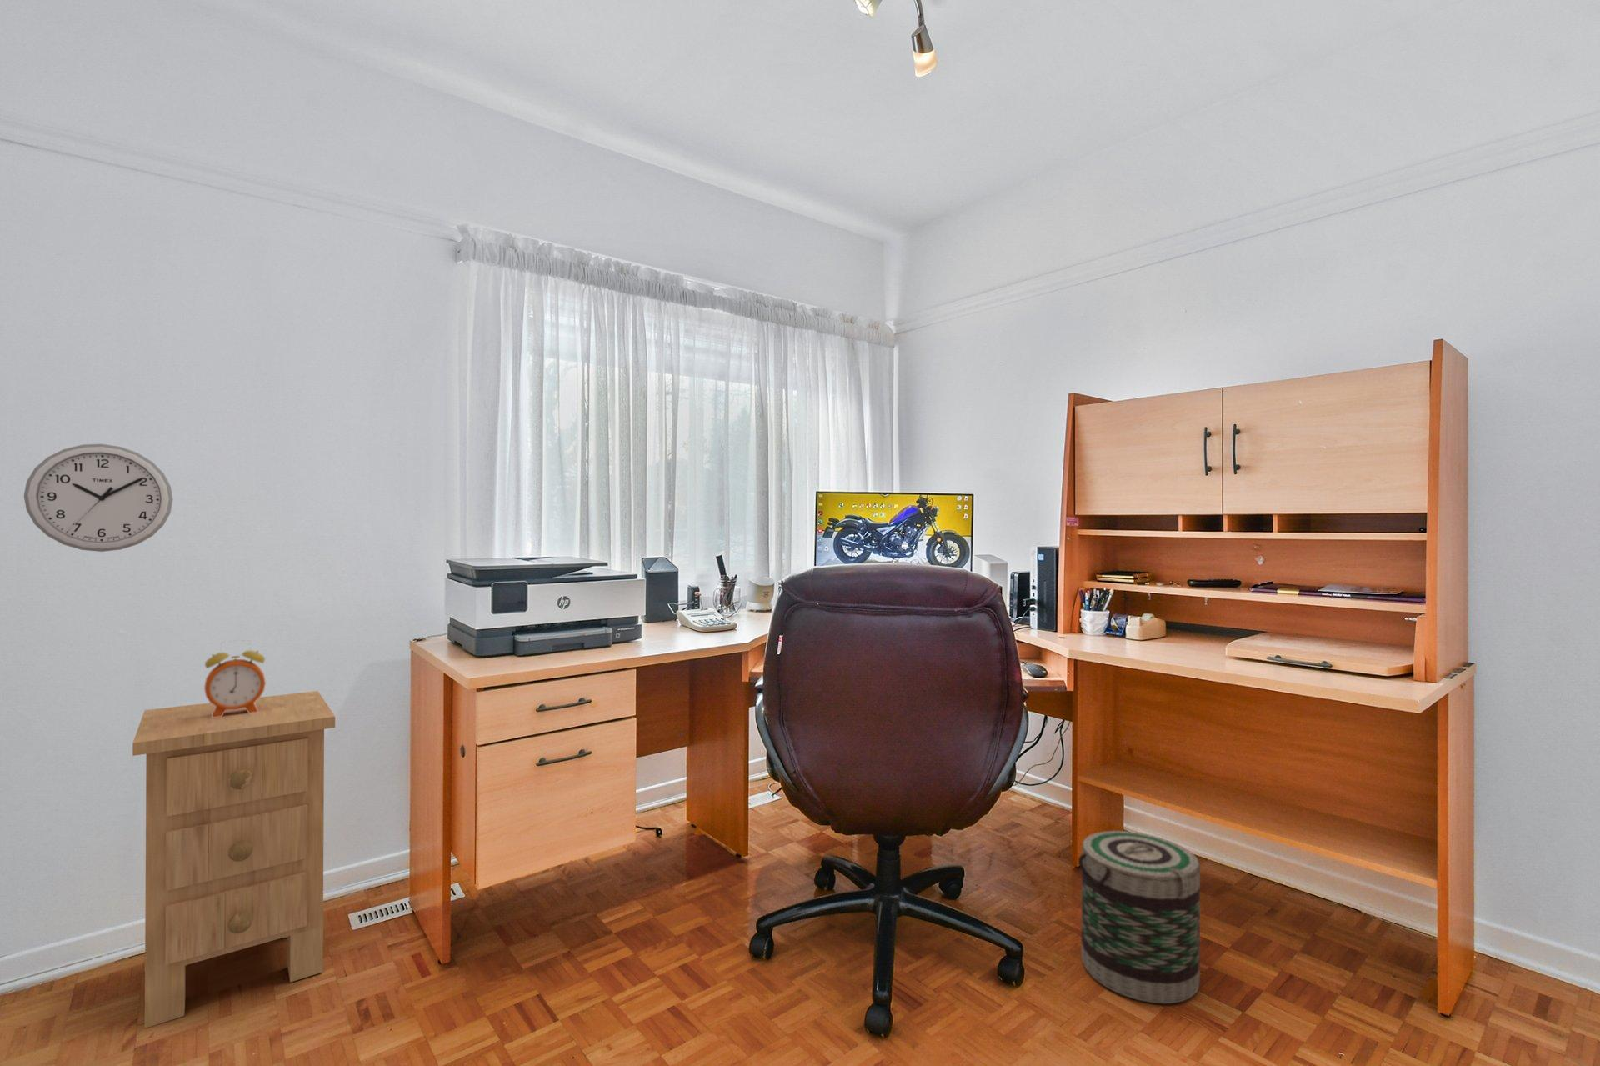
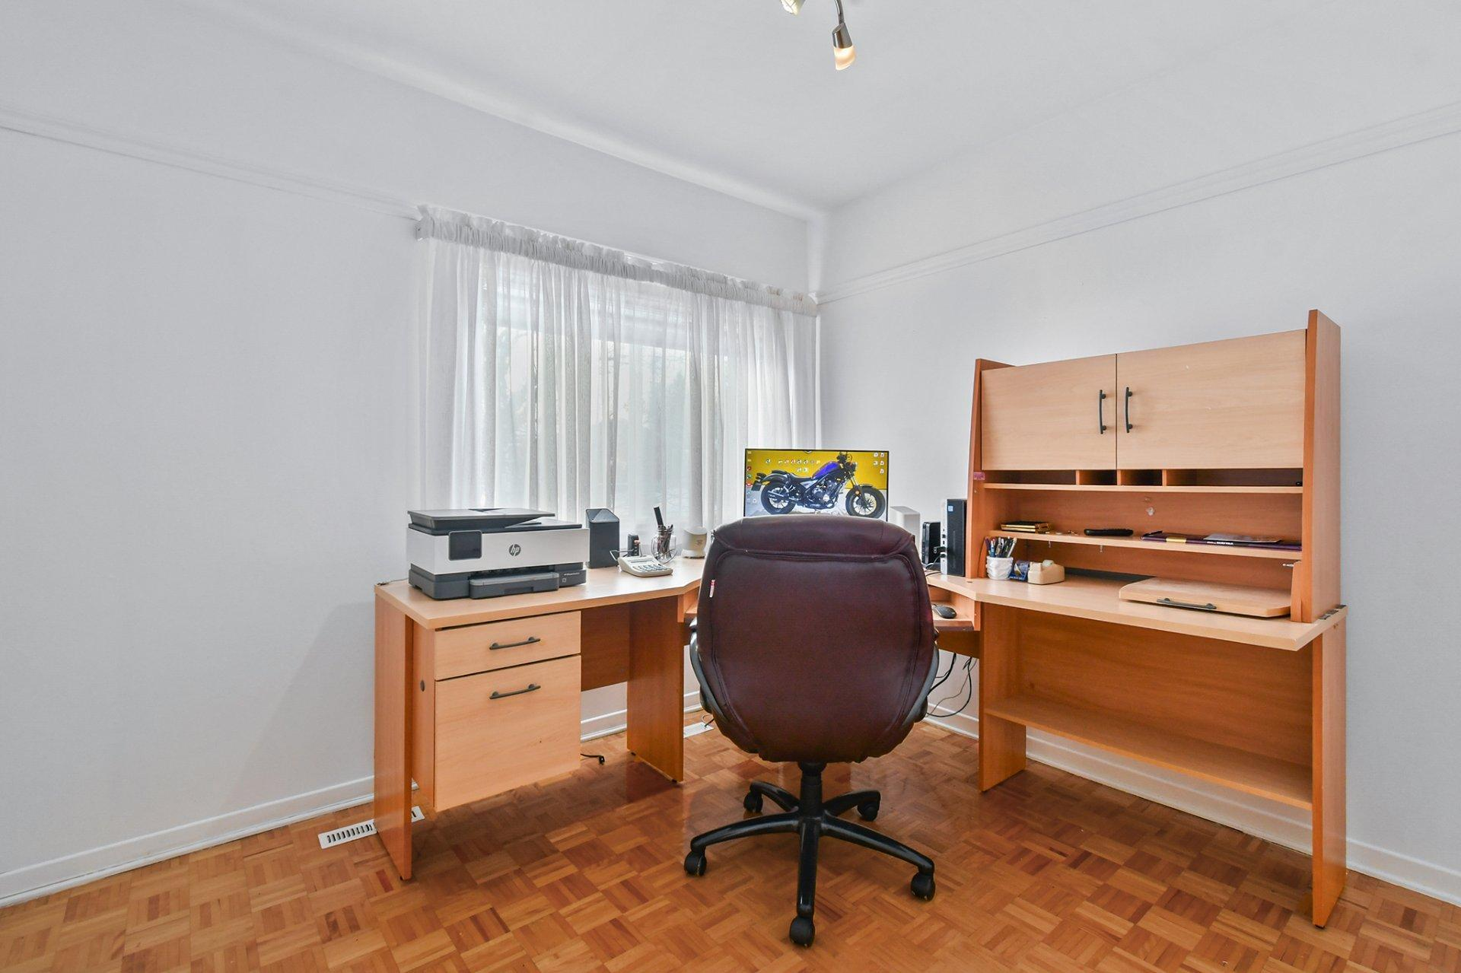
- alarm clock [203,639,266,717]
- wall clock [24,444,174,552]
- basket [1078,830,1200,1004]
- nightstand [132,690,335,1029]
